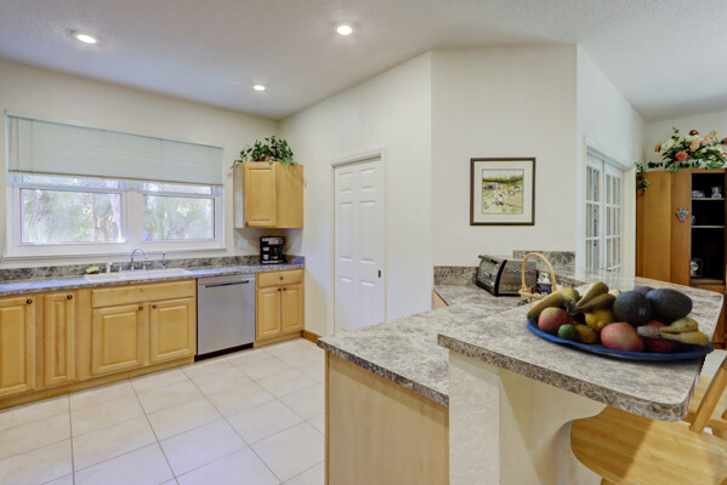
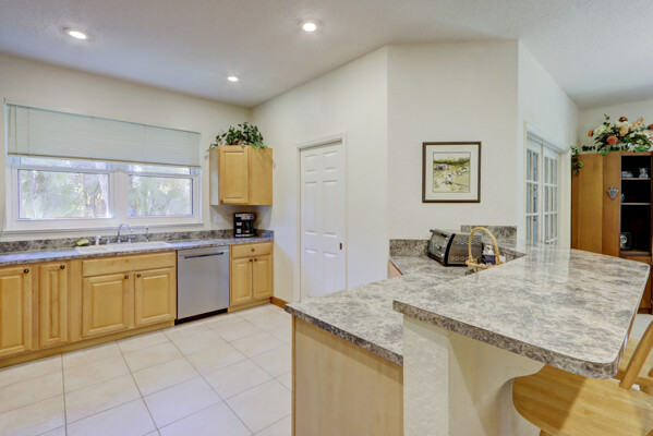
- fruit bowl [526,280,715,360]
